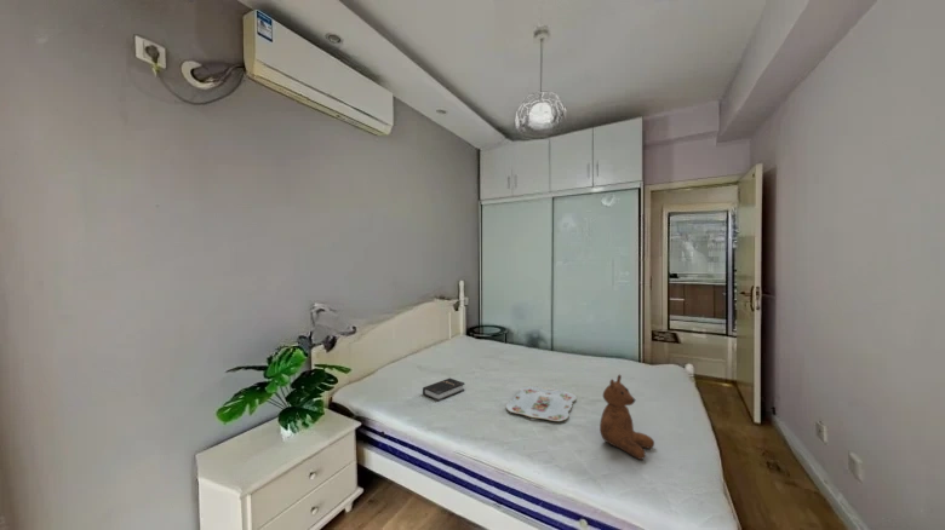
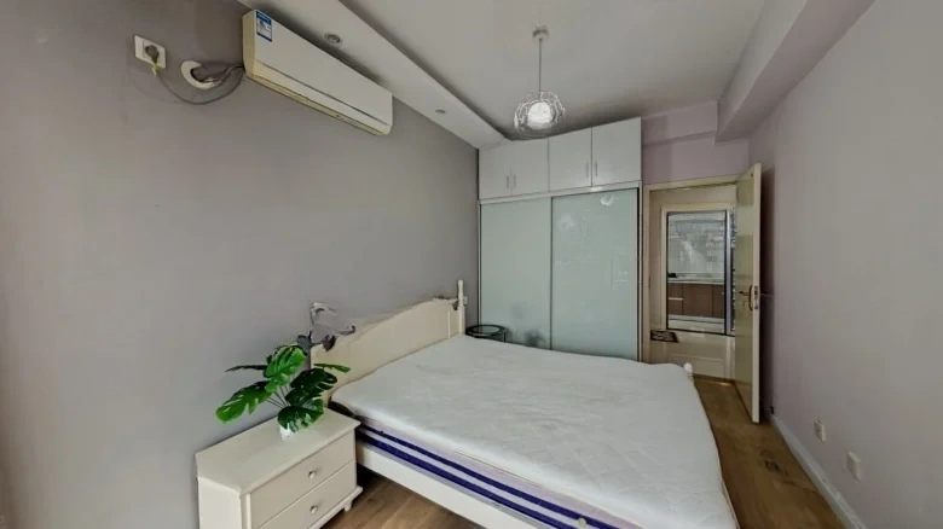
- teddy bear [598,374,655,461]
- hardback book [422,376,466,403]
- serving tray [505,385,577,422]
